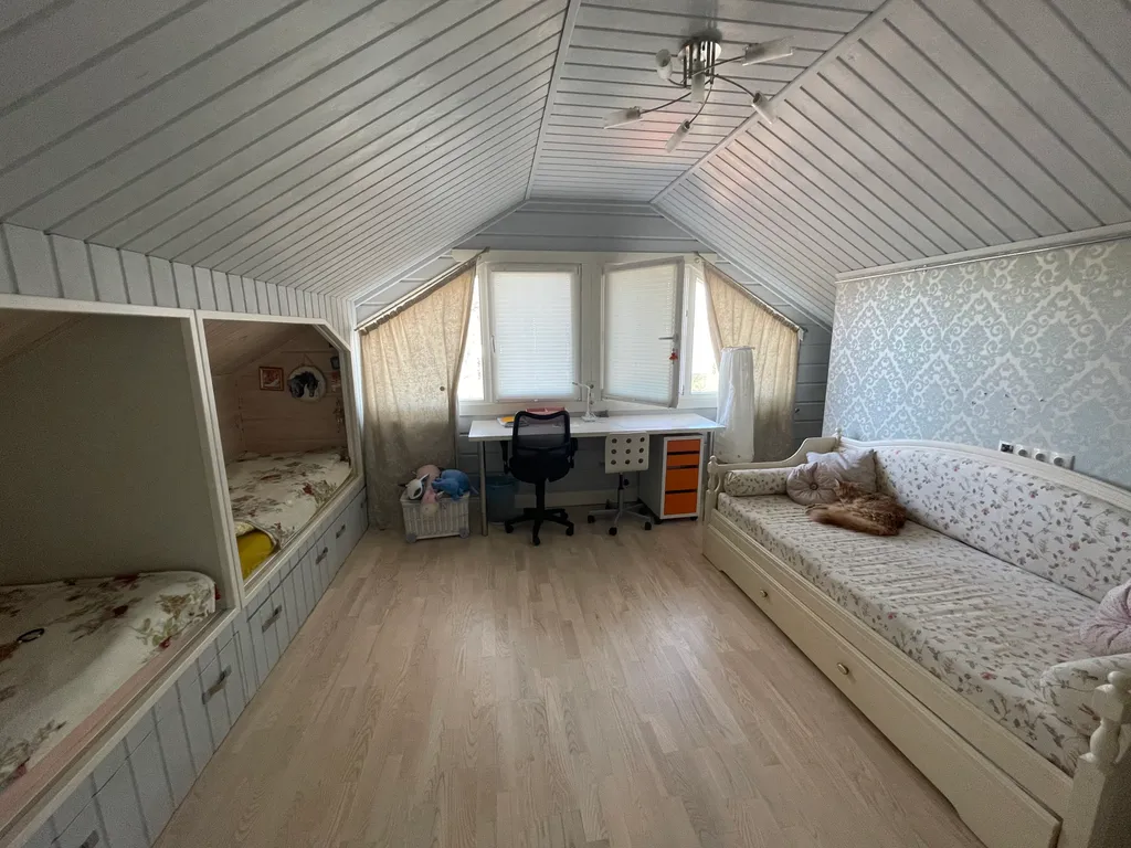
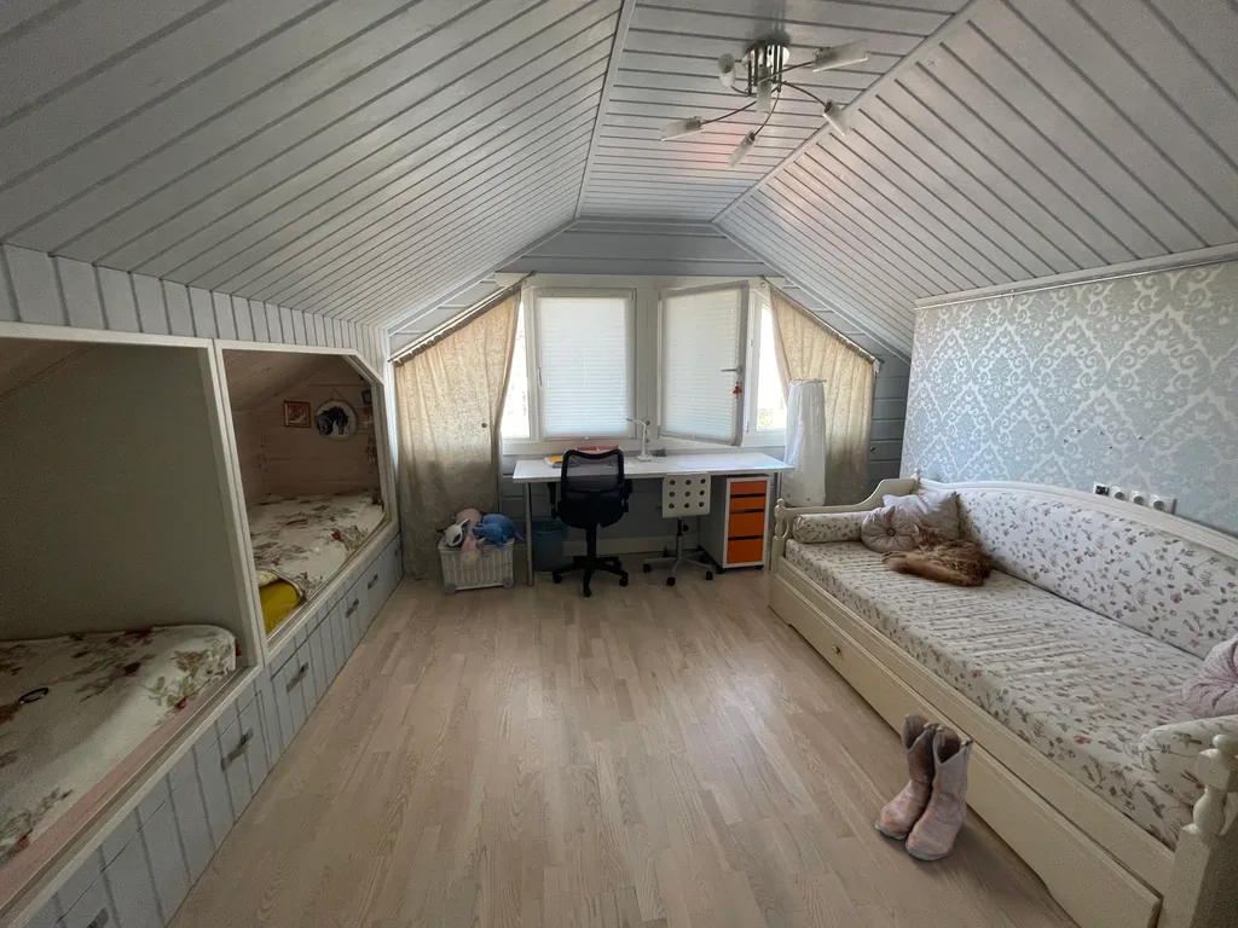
+ boots [873,712,977,862]
